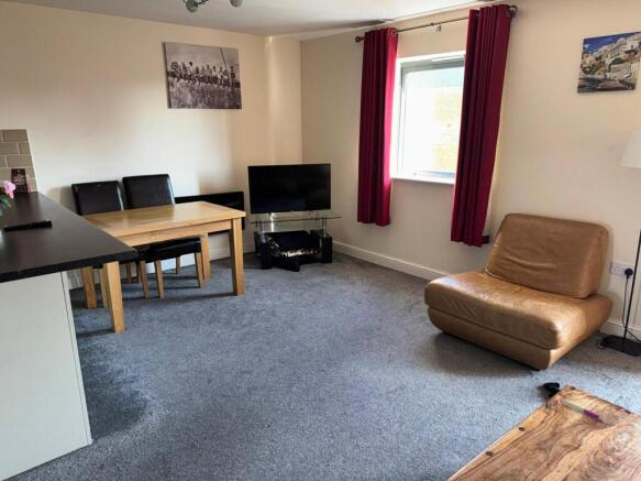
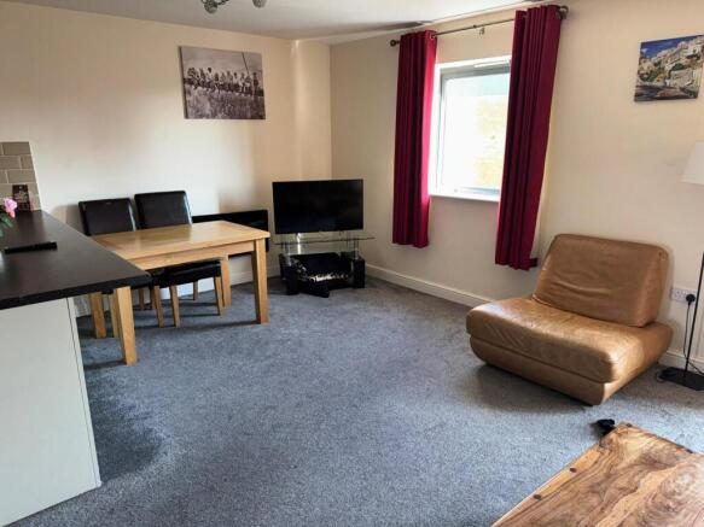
- pen [560,397,600,419]
